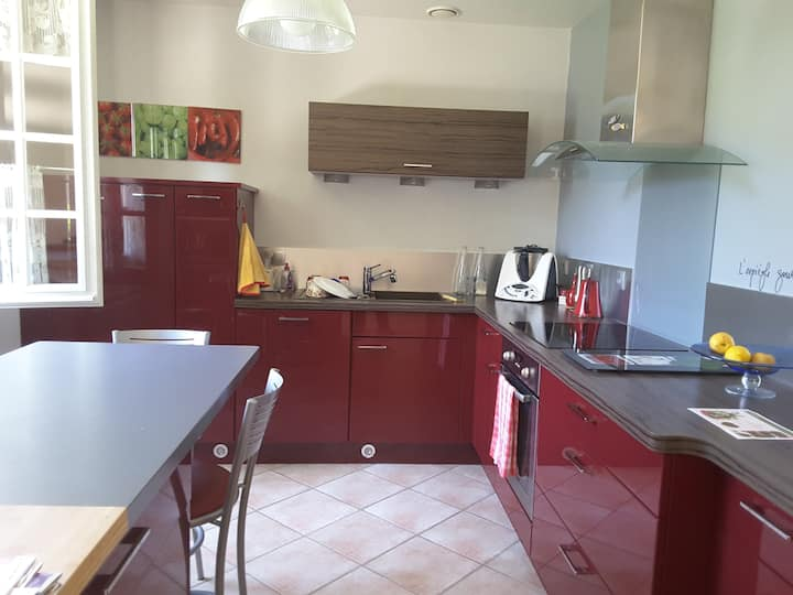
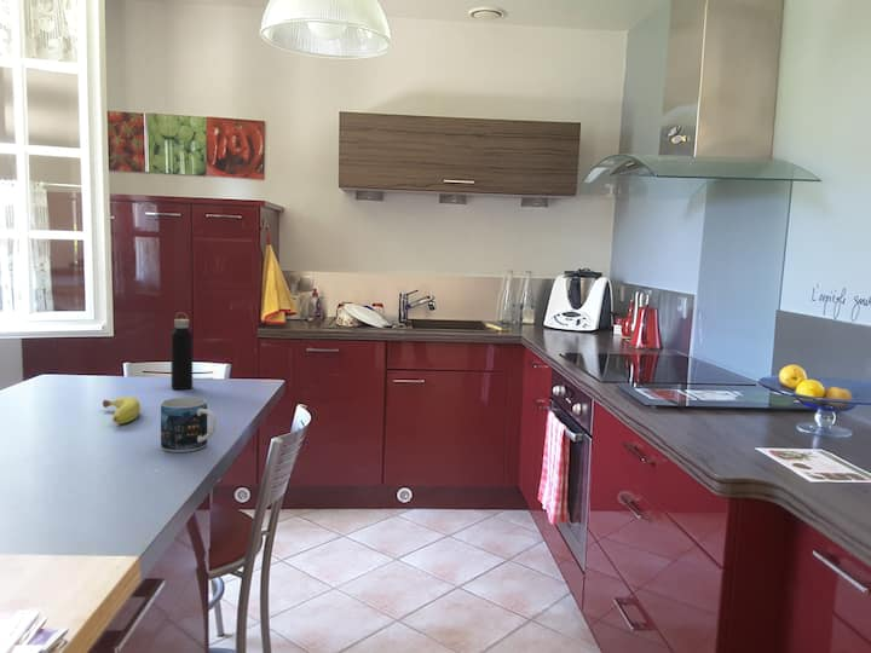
+ fruit [102,395,142,426]
+ water bottle [169,311,194,391]
+ mug [160,397,217,453]
